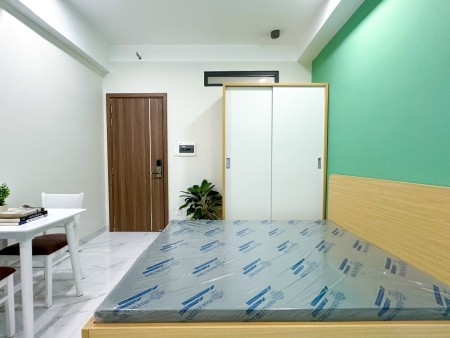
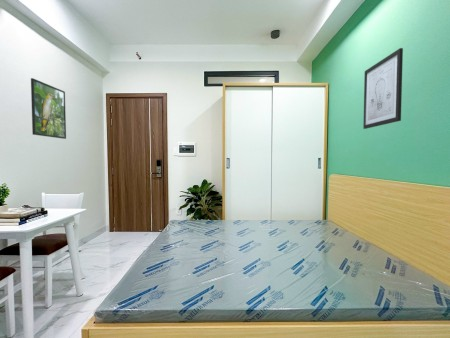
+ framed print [30,77,67,140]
+ wall art [362,47,404,130]
